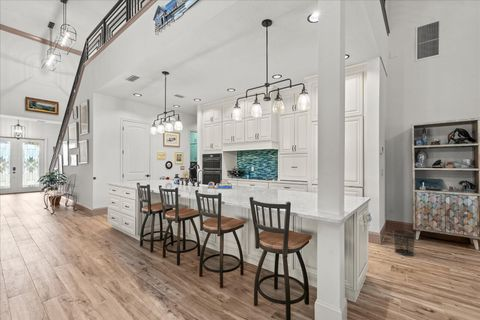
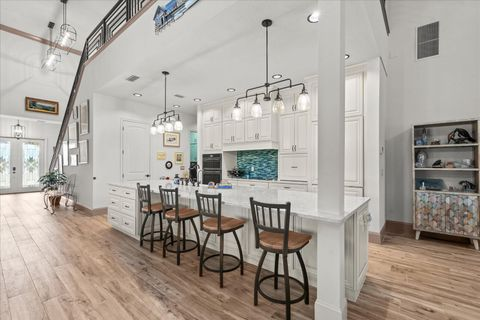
- waste bin [392,229,417,257]
